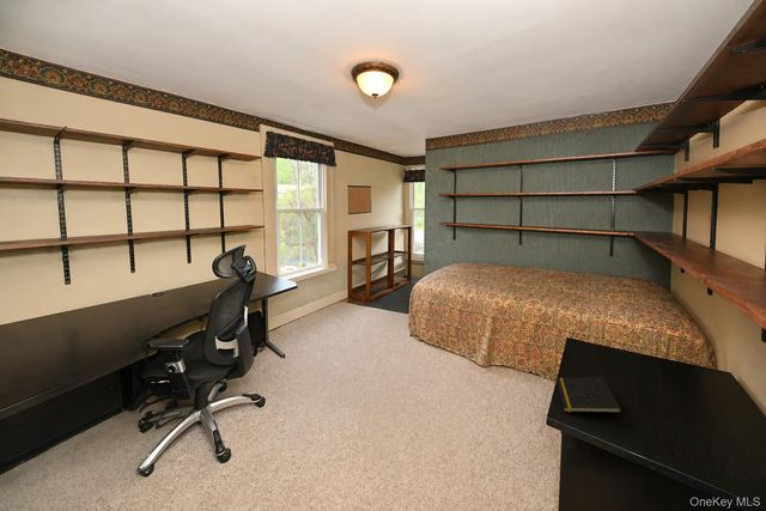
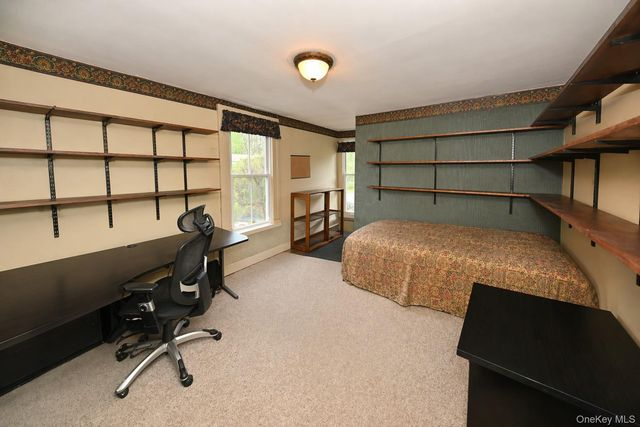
- notepad [555,376,622,414]
